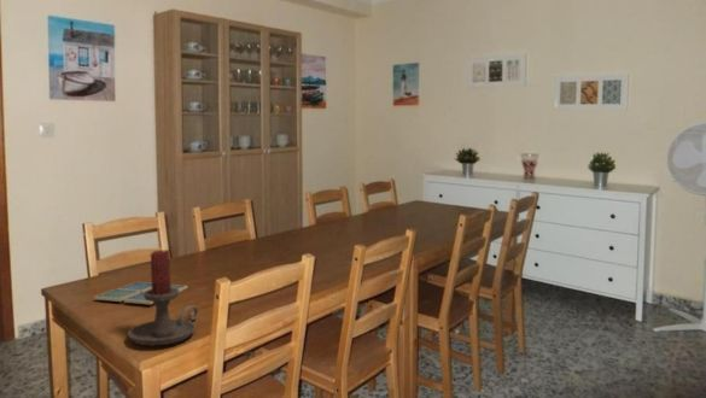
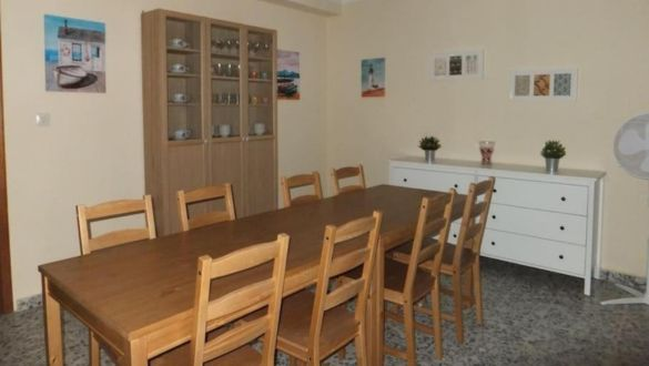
- candle holder [127,248,199,346]
- drink coaster [94,281,189,305]
